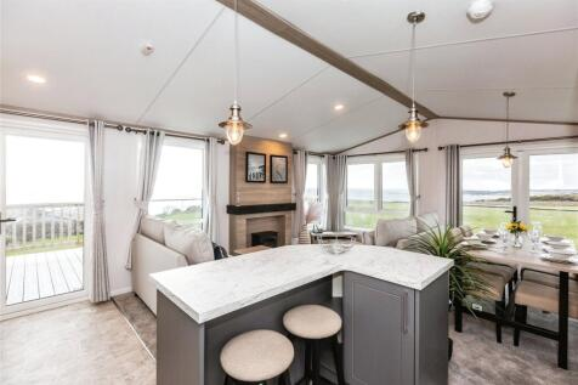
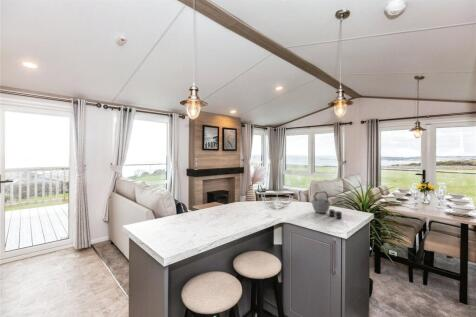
+ kettle [310,190,343,219]
